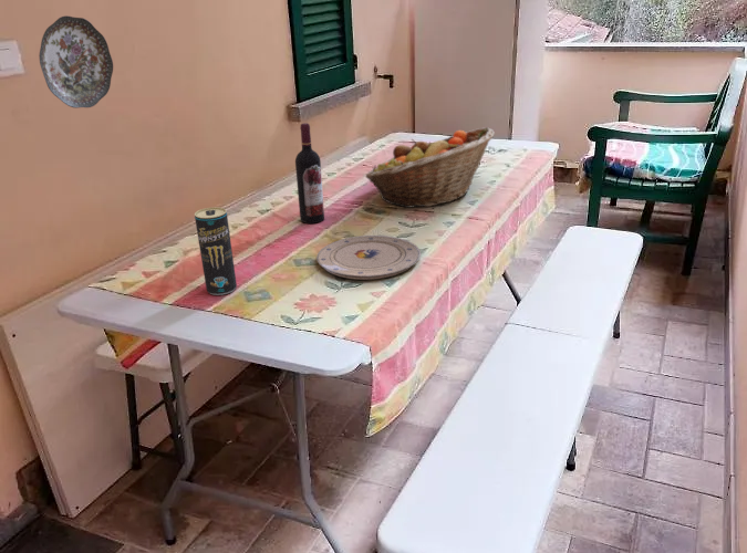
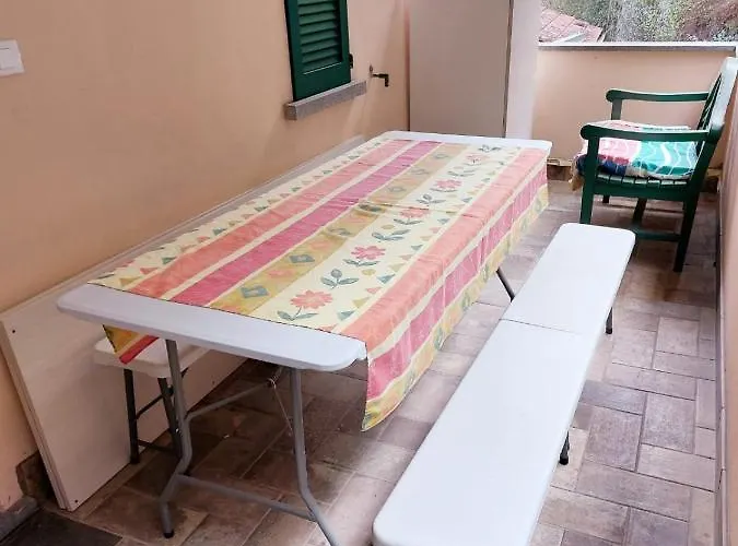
- plate [315,234,422,281]
- fruit basket [364,126,496,209]
- decorative plate [38,14,114,109]
- beverage can [194,206,238,296]
- wine bottle [294,122,325,225]
